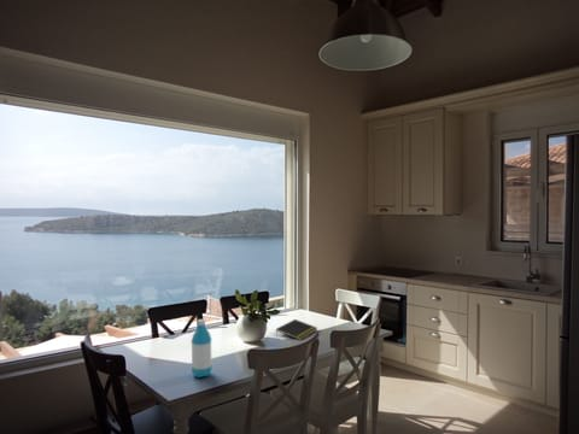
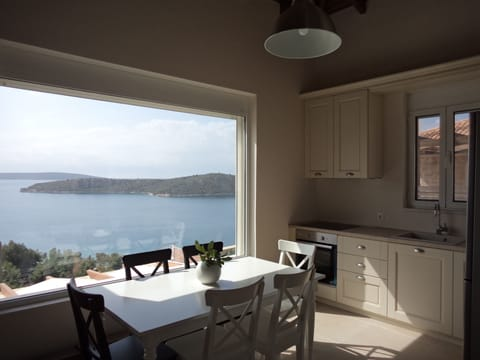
- notepad [275,318,318,341]
- water bottle [191,318,214,379]
